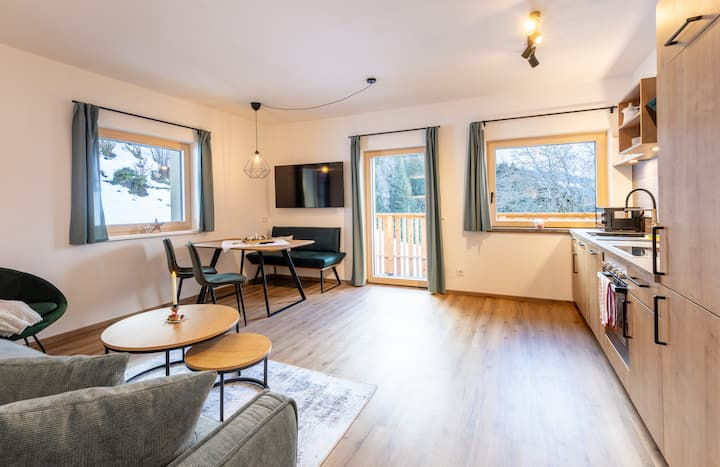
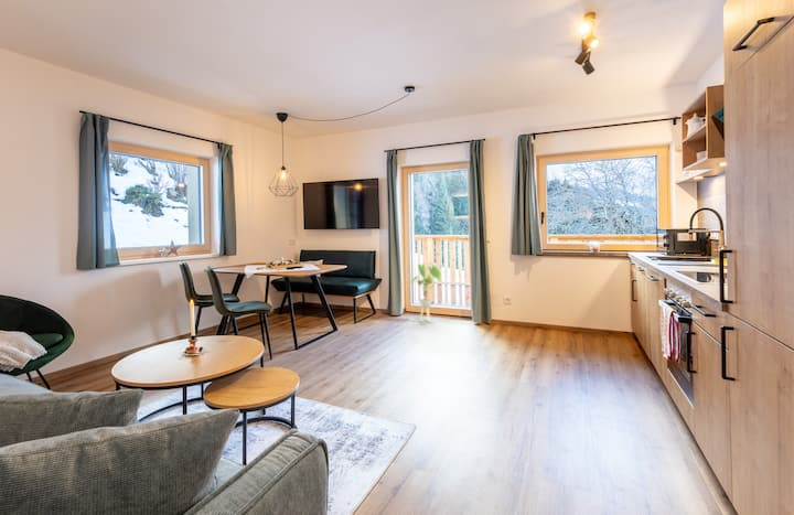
+ house plant [409,262,444,323]
